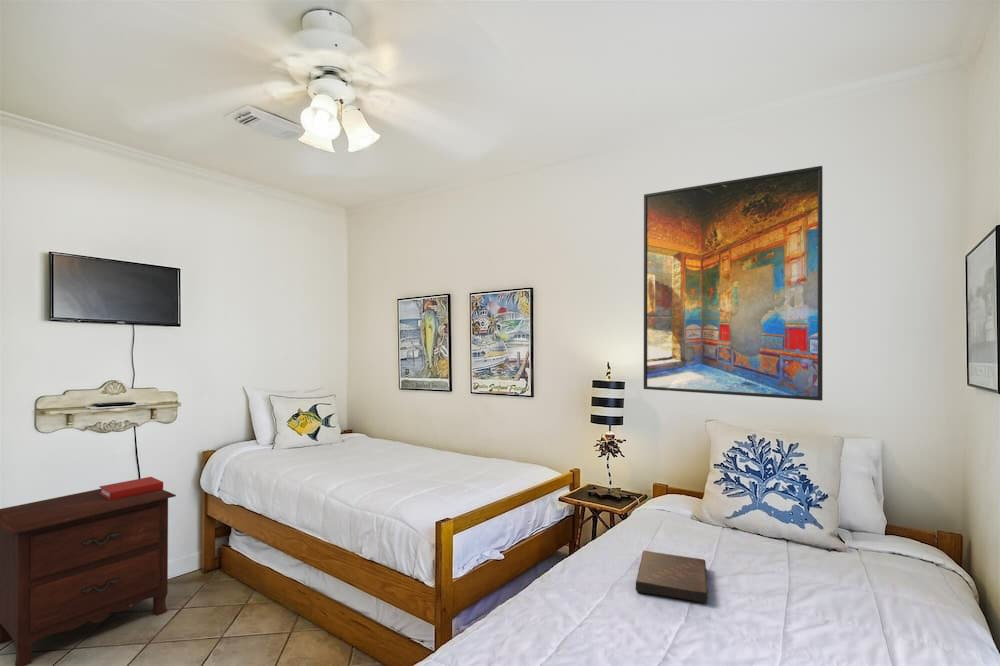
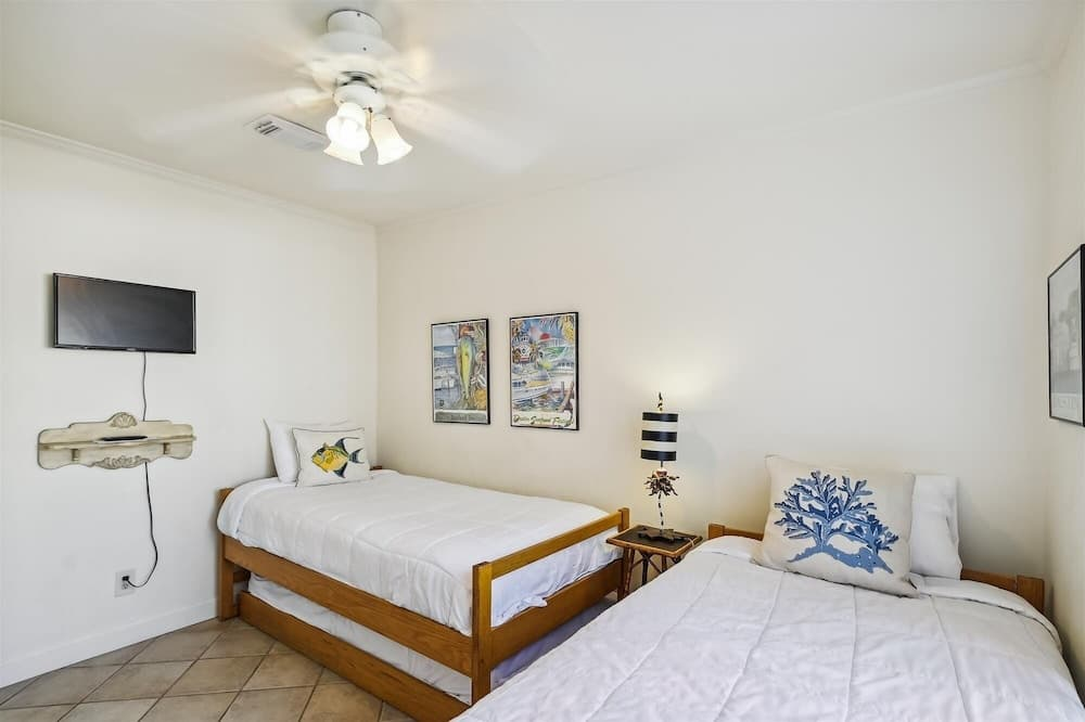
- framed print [643,165,824,402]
- book [98,476,164,500]
- nightstand [0,488,177,666]
- book [635,550,709,604]
